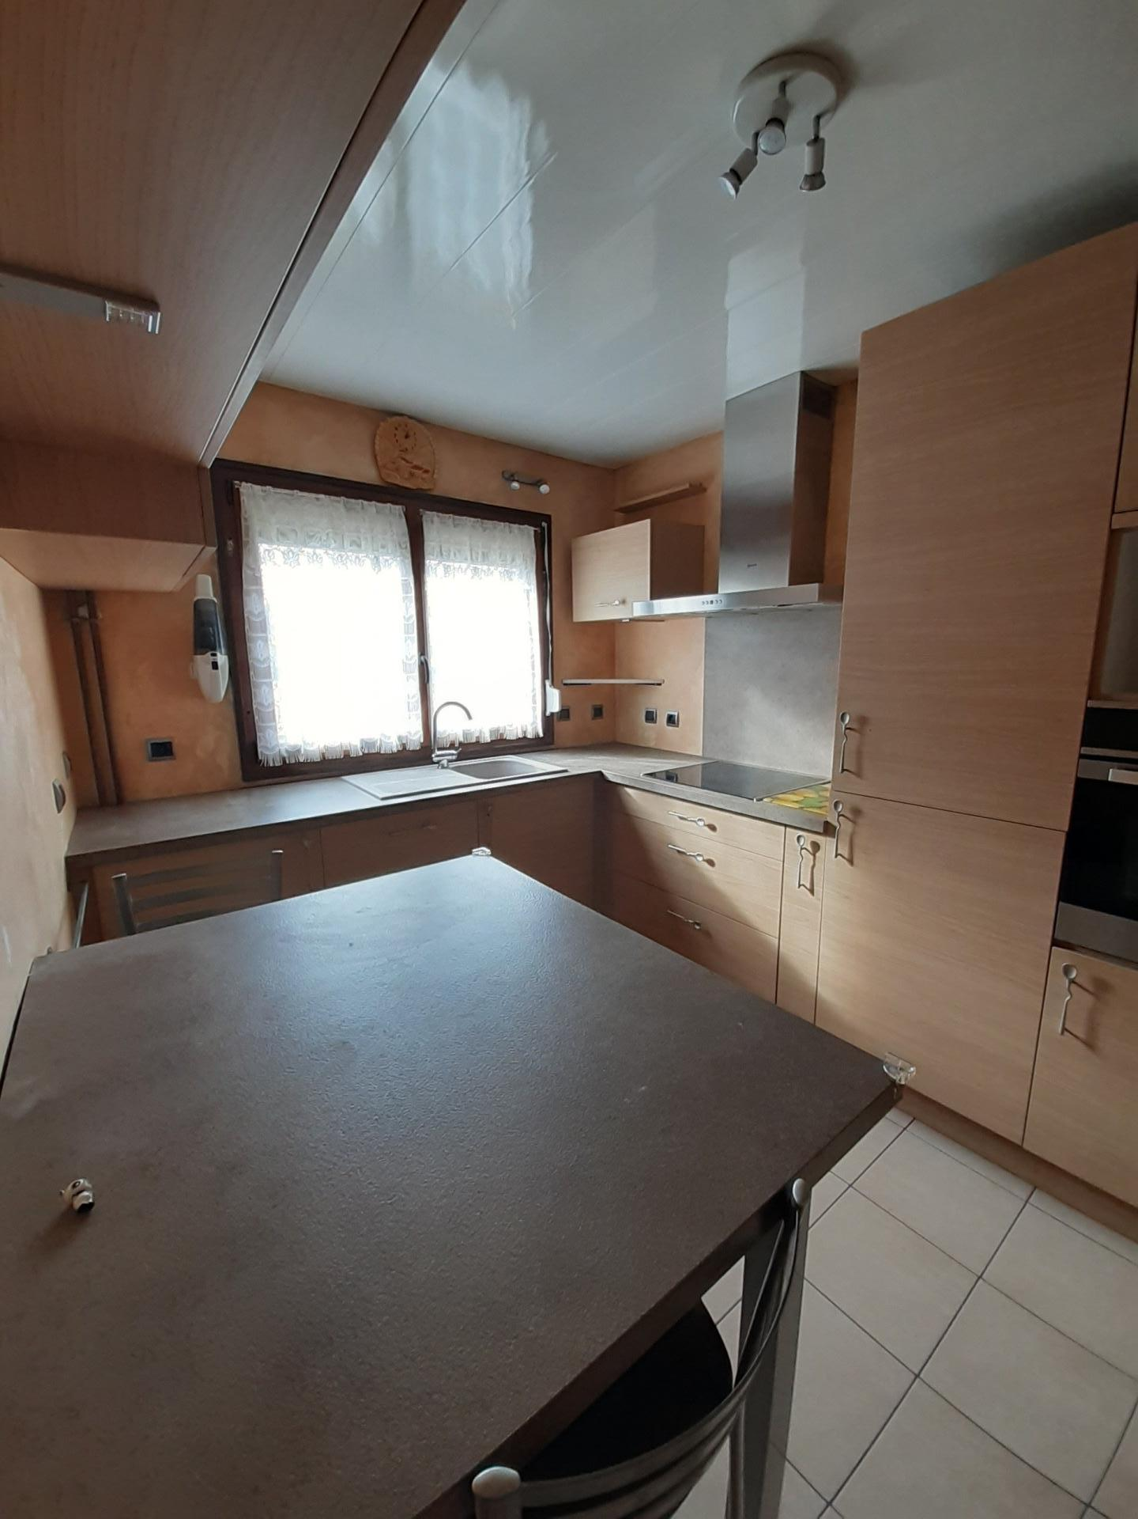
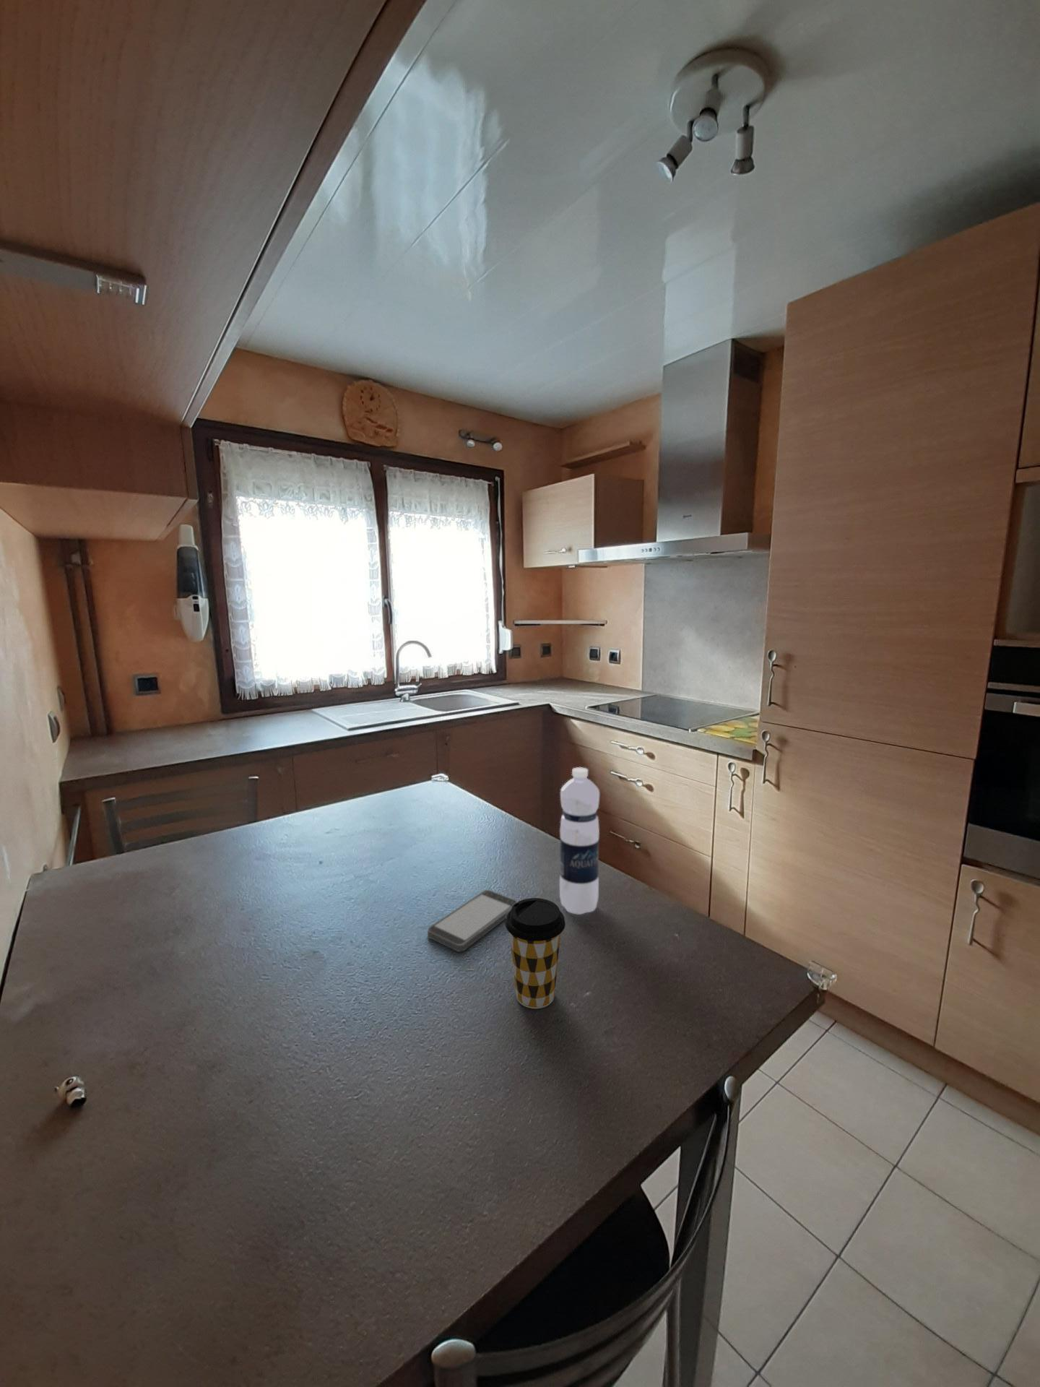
+ coffee cup [505,898,566,1009]
+ smartphone [427,889,519,952]
+ water bottle [559,767,600,915]
